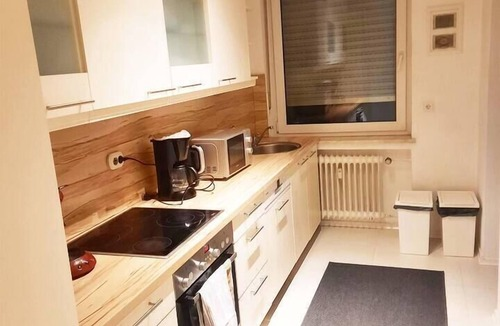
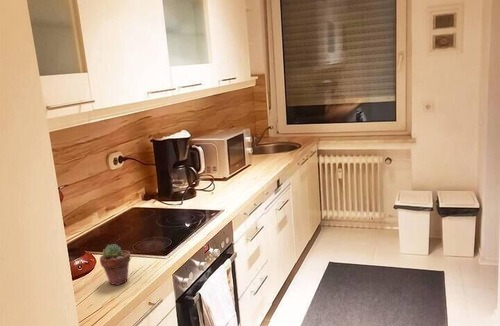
+ potted succulent [99,243,131,286]
